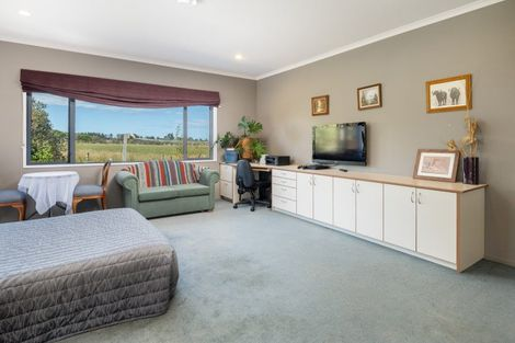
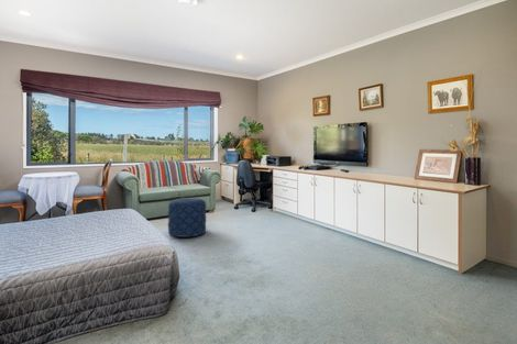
+ pouf [167,198,207,238]
